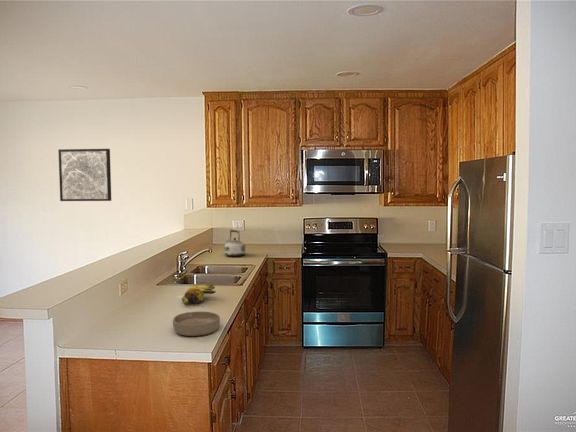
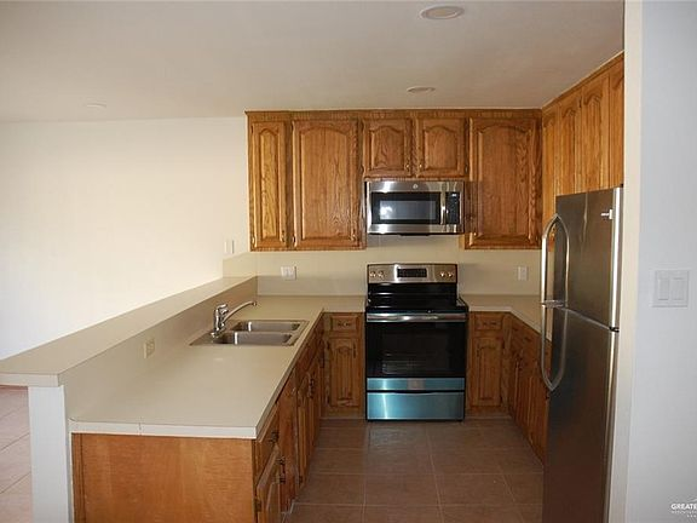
- banana bunch [181,284,217,306]
- bowl [172,310,221,337]
- kettle [223,229,246,257]
- wall art [57,148,112,202]
